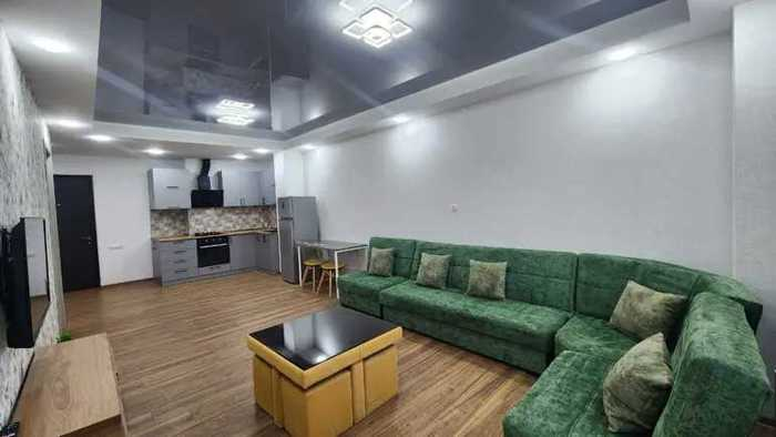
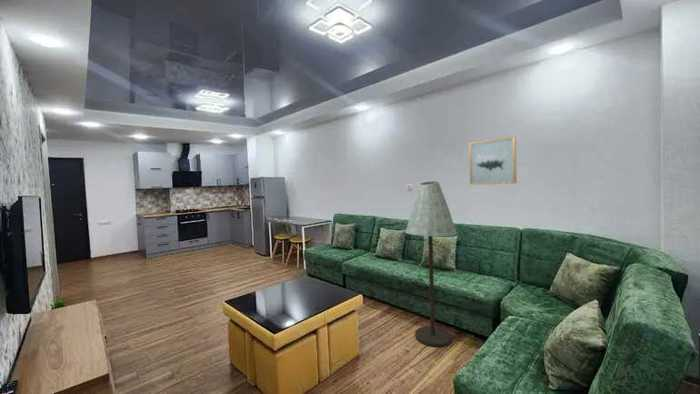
+ wall art [468,136,518,186]
+ floor lamp [404,180,458,347]
